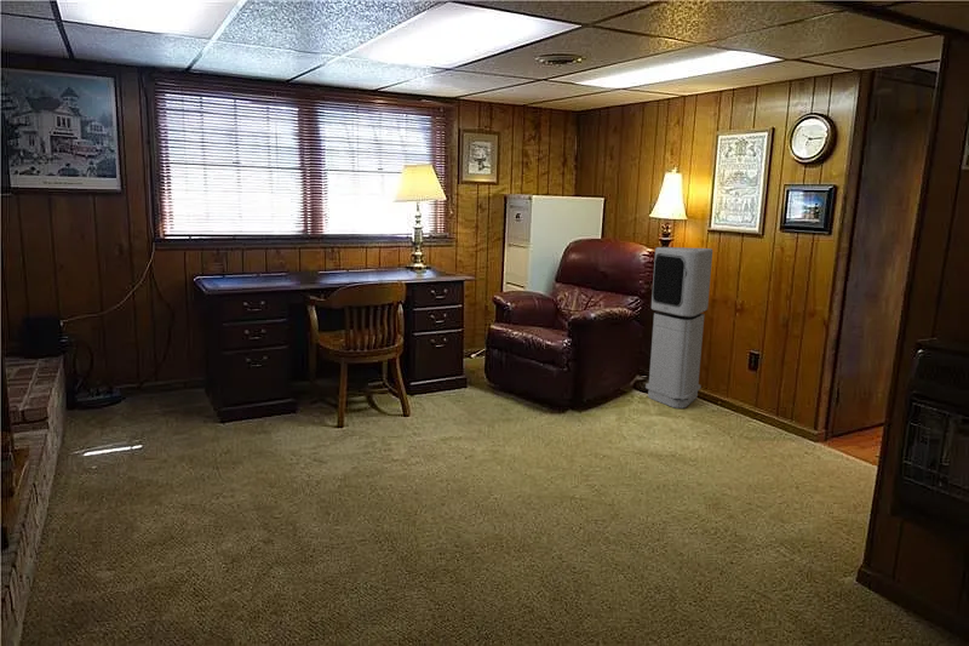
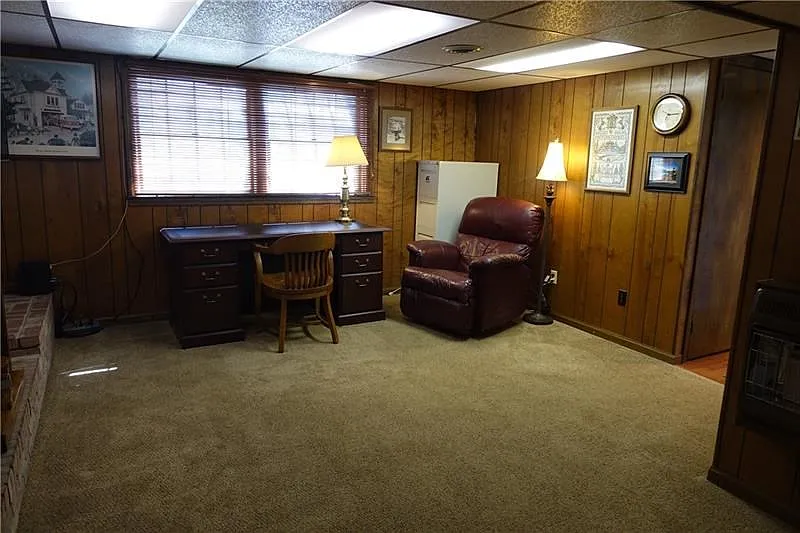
- air purifier [644,246,713,410]
